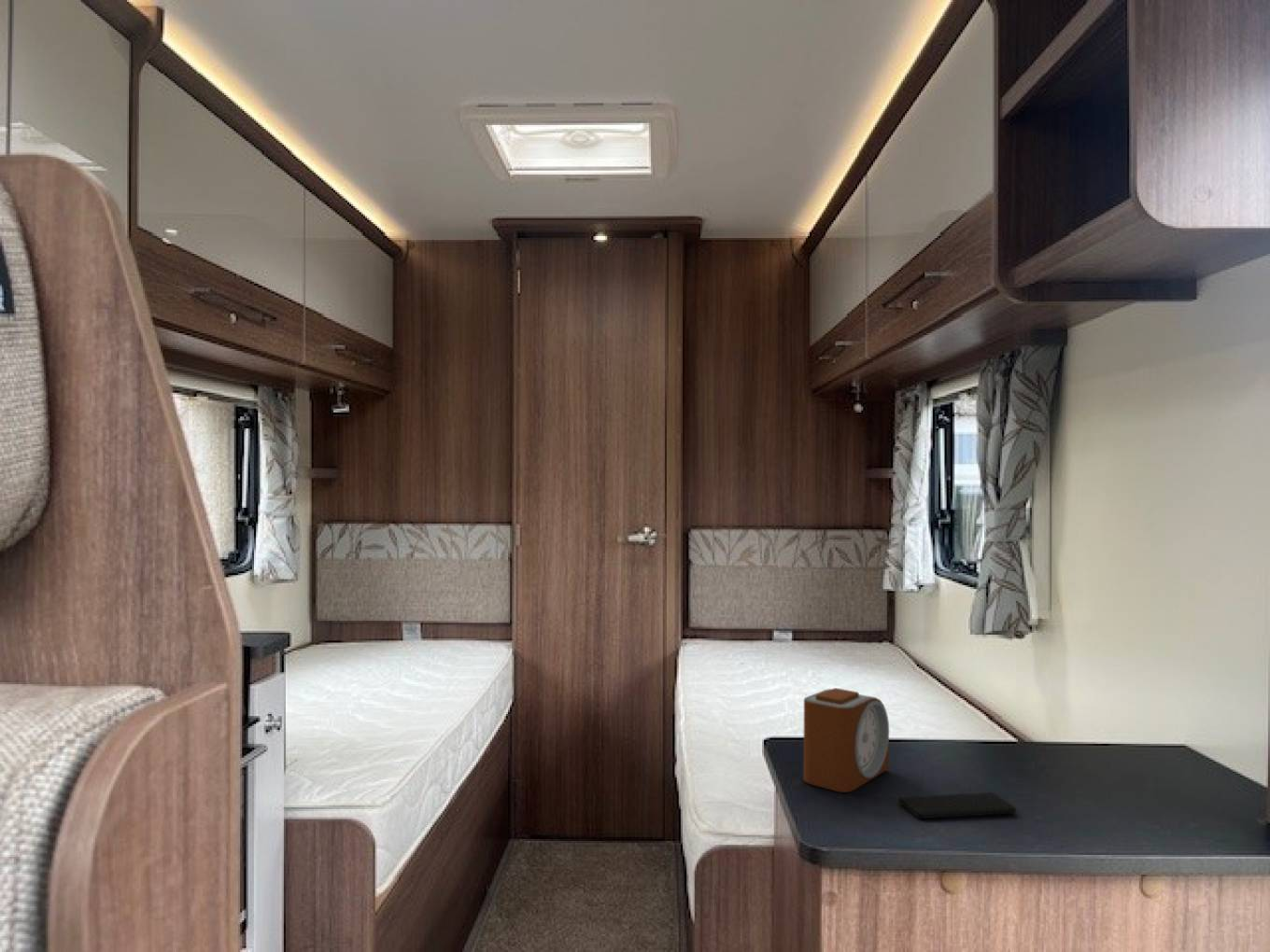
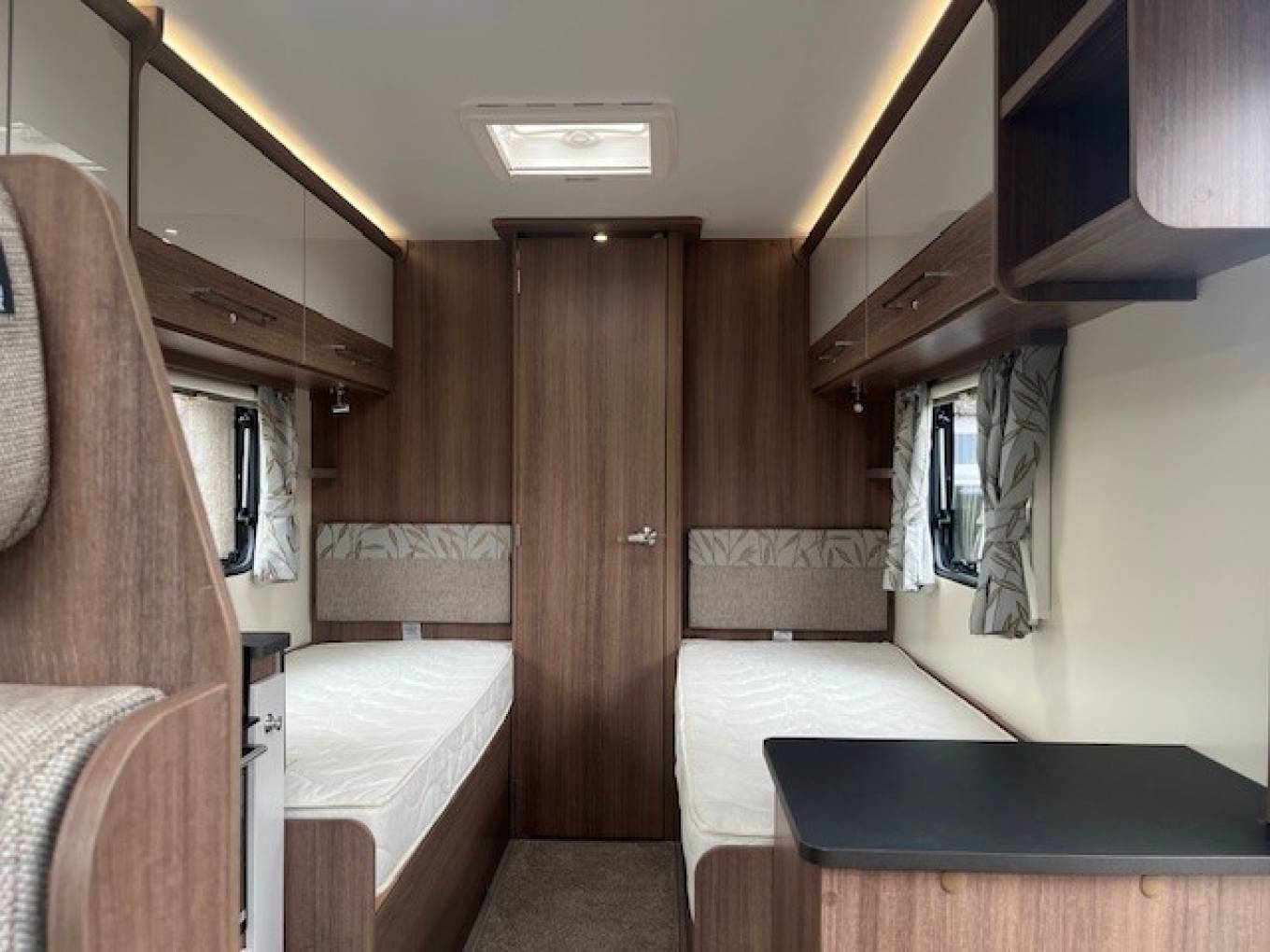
- alarm clock [802,687,890,793]
- smartphone [898,791,1017,819]
